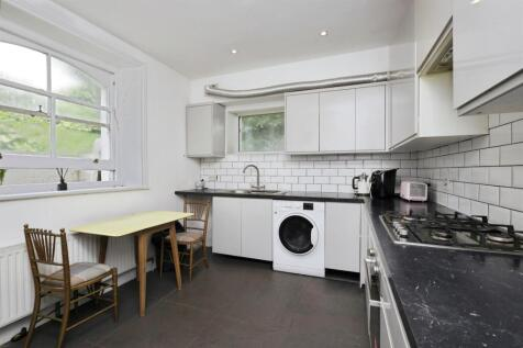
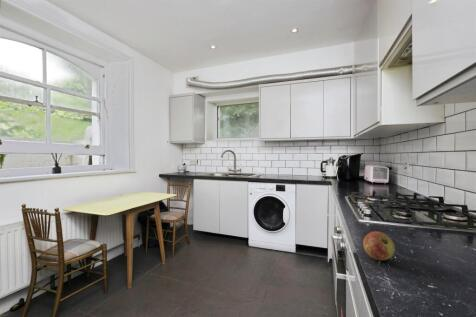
+ apple [362,230,396,261]
